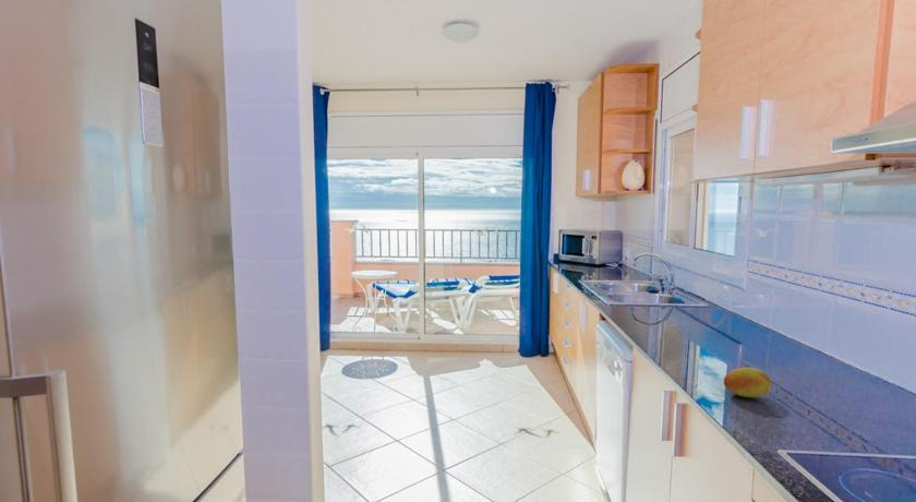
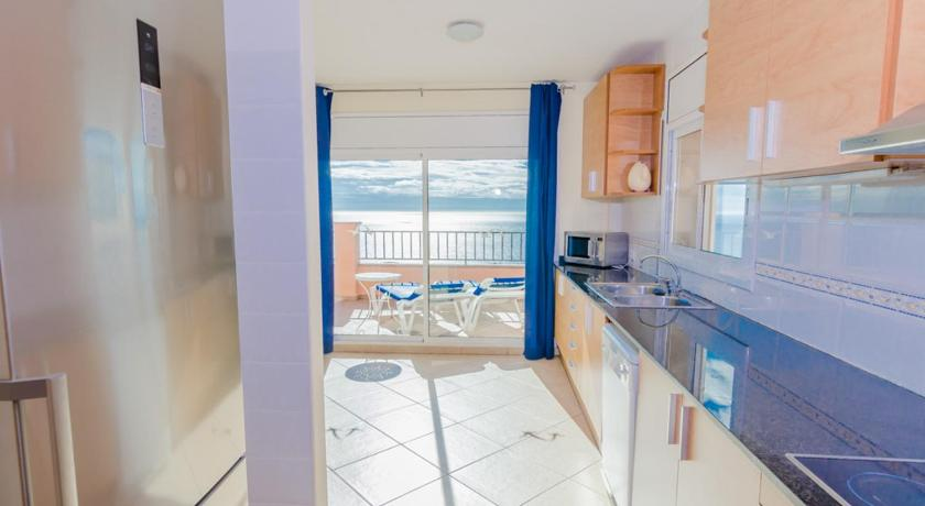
- fruit [723,367,773,398]
